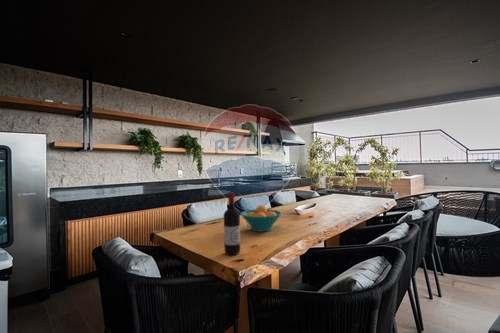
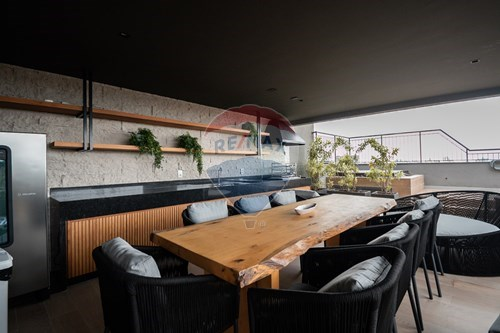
- wine bottle [223,191,241,256]
- fruit bowl [240,204,283,233]
